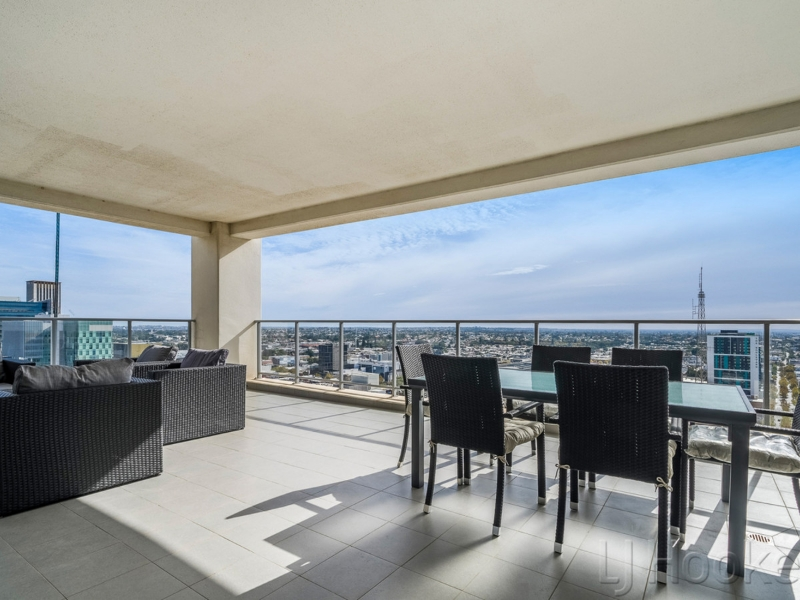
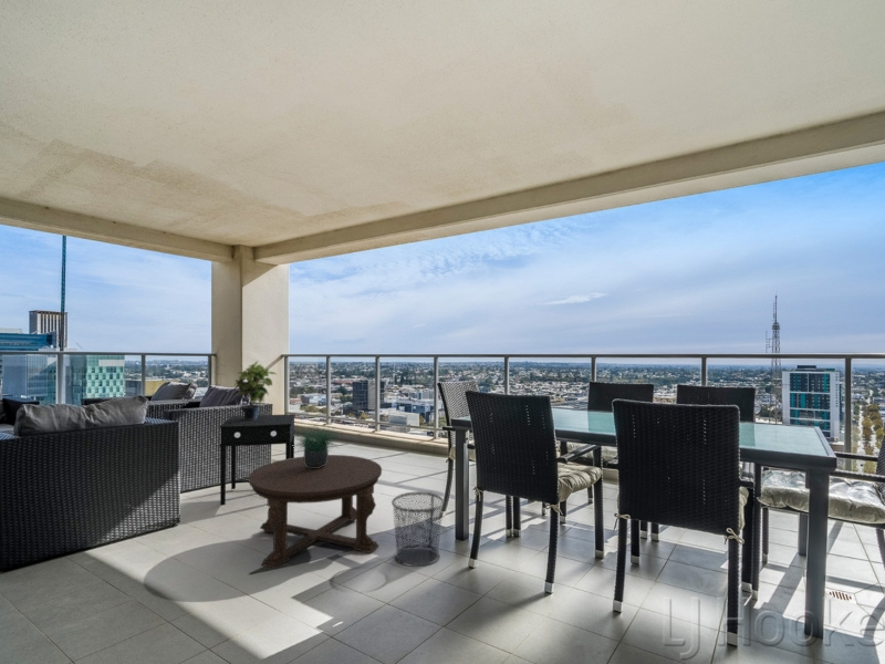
+ coffee table [248,454,383,569]
+ potted plant [290,417,342,468]
+ waste bin [391,490,446,568]
+ side table [218,413,296,506]
+ potted plant [233,360,278,419]
